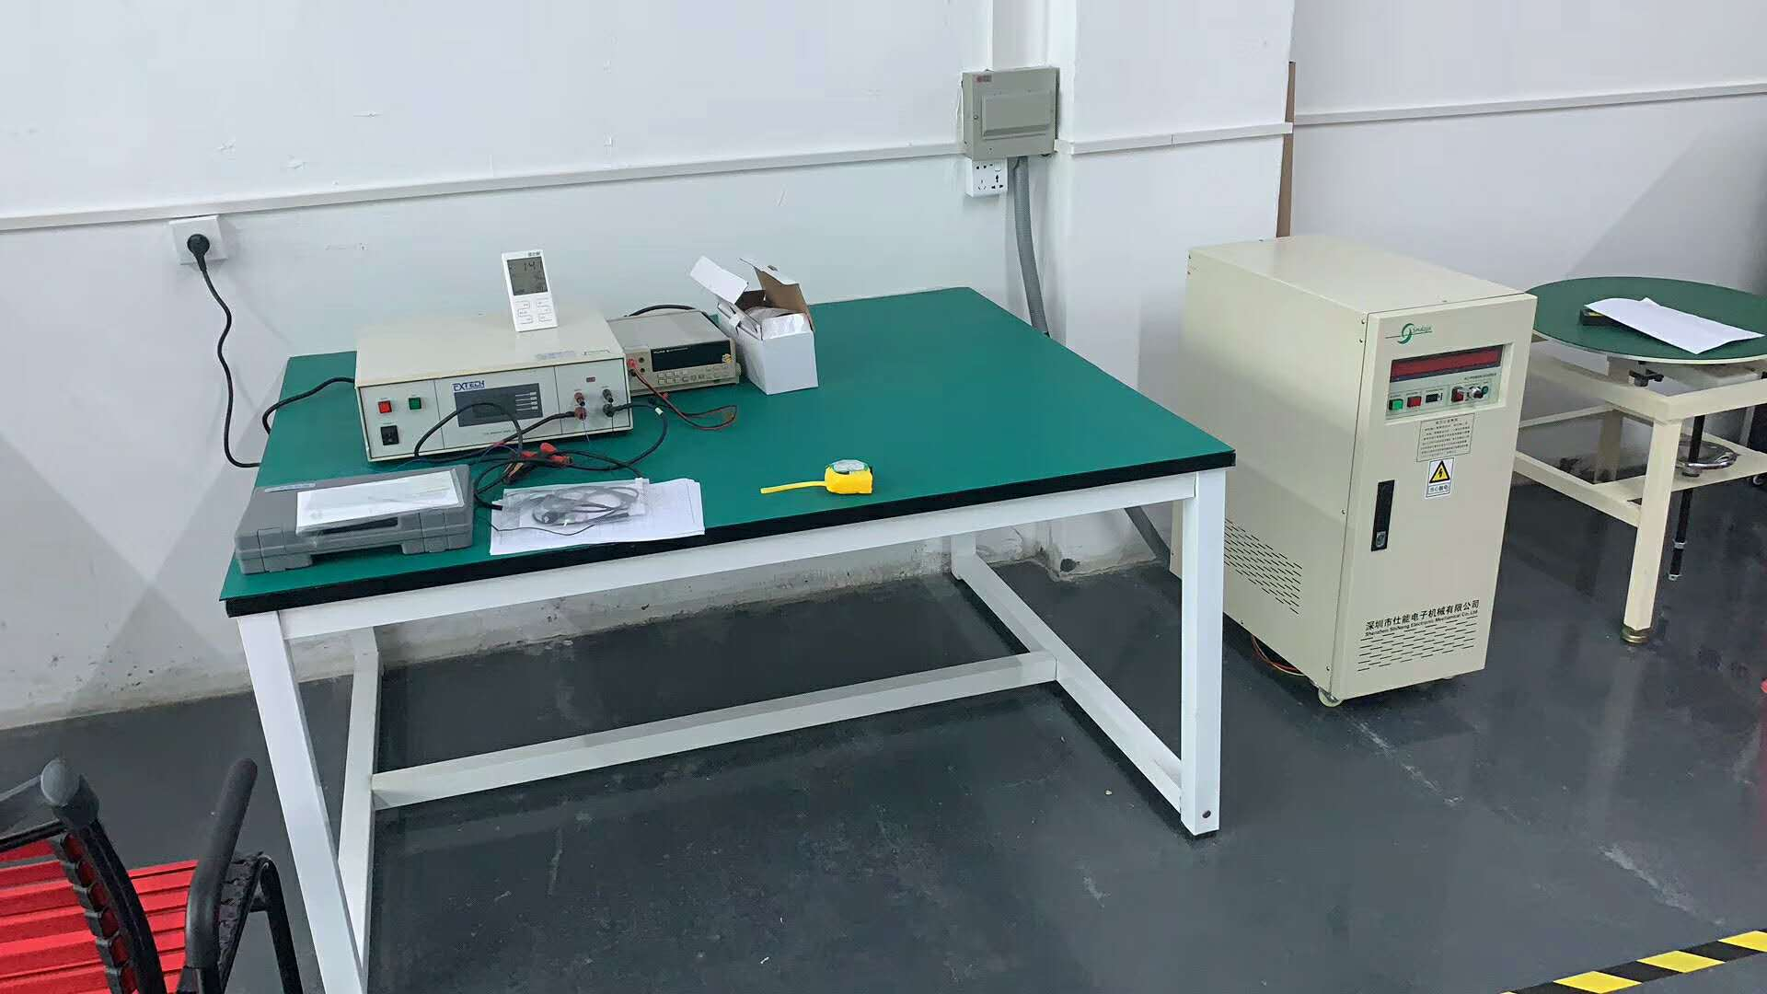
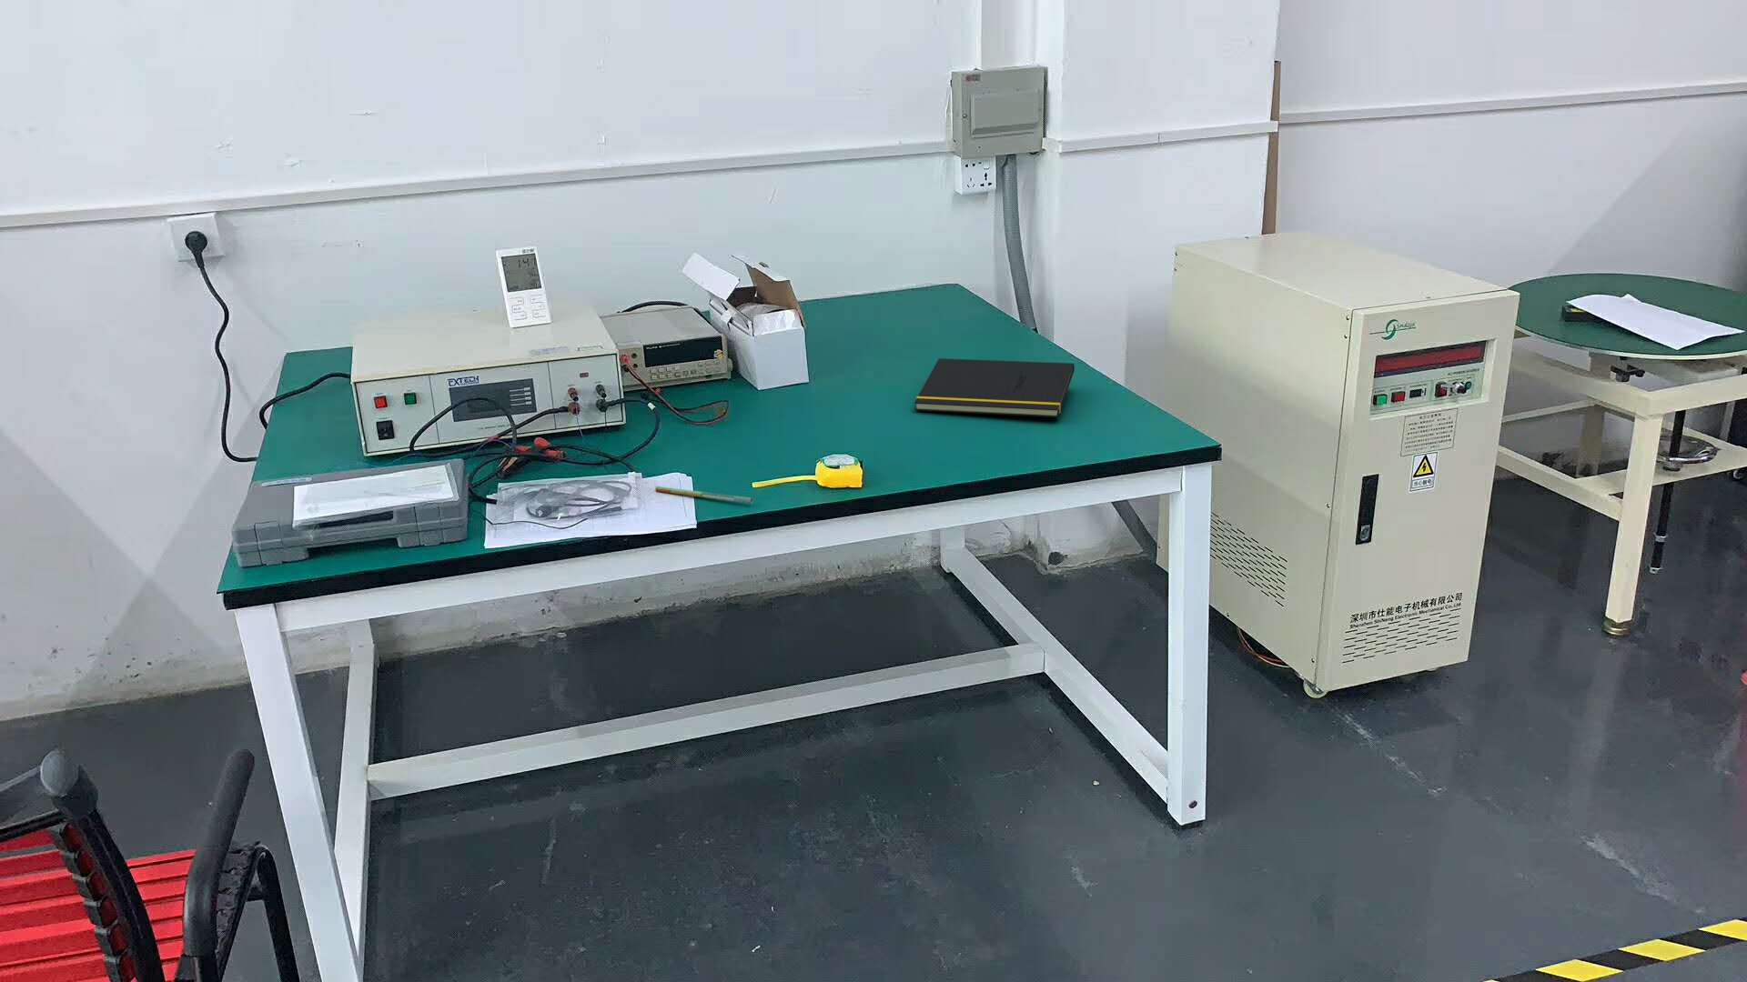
+ pen [655,486,754,504]
+ notepad [913,357,1075,418]
